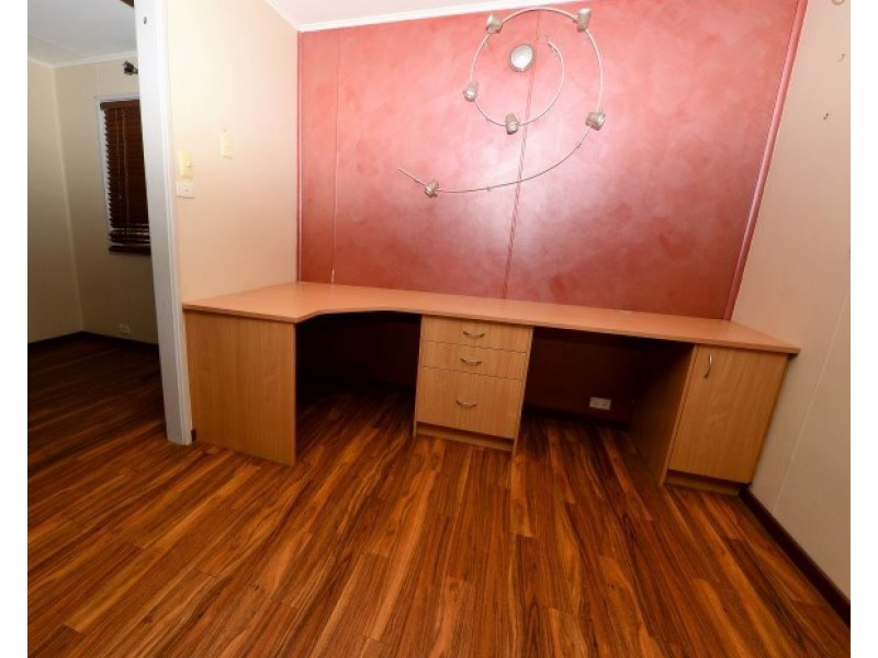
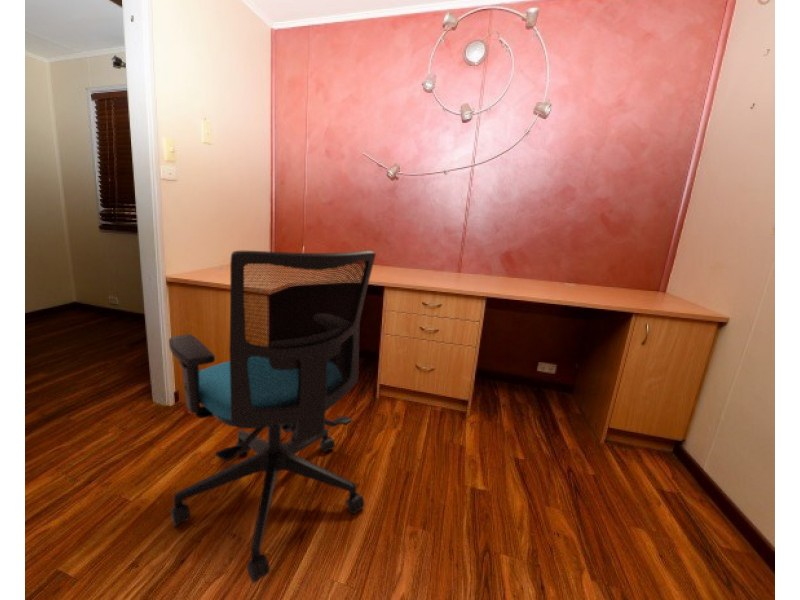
+ office chair [168,249,377,584]
